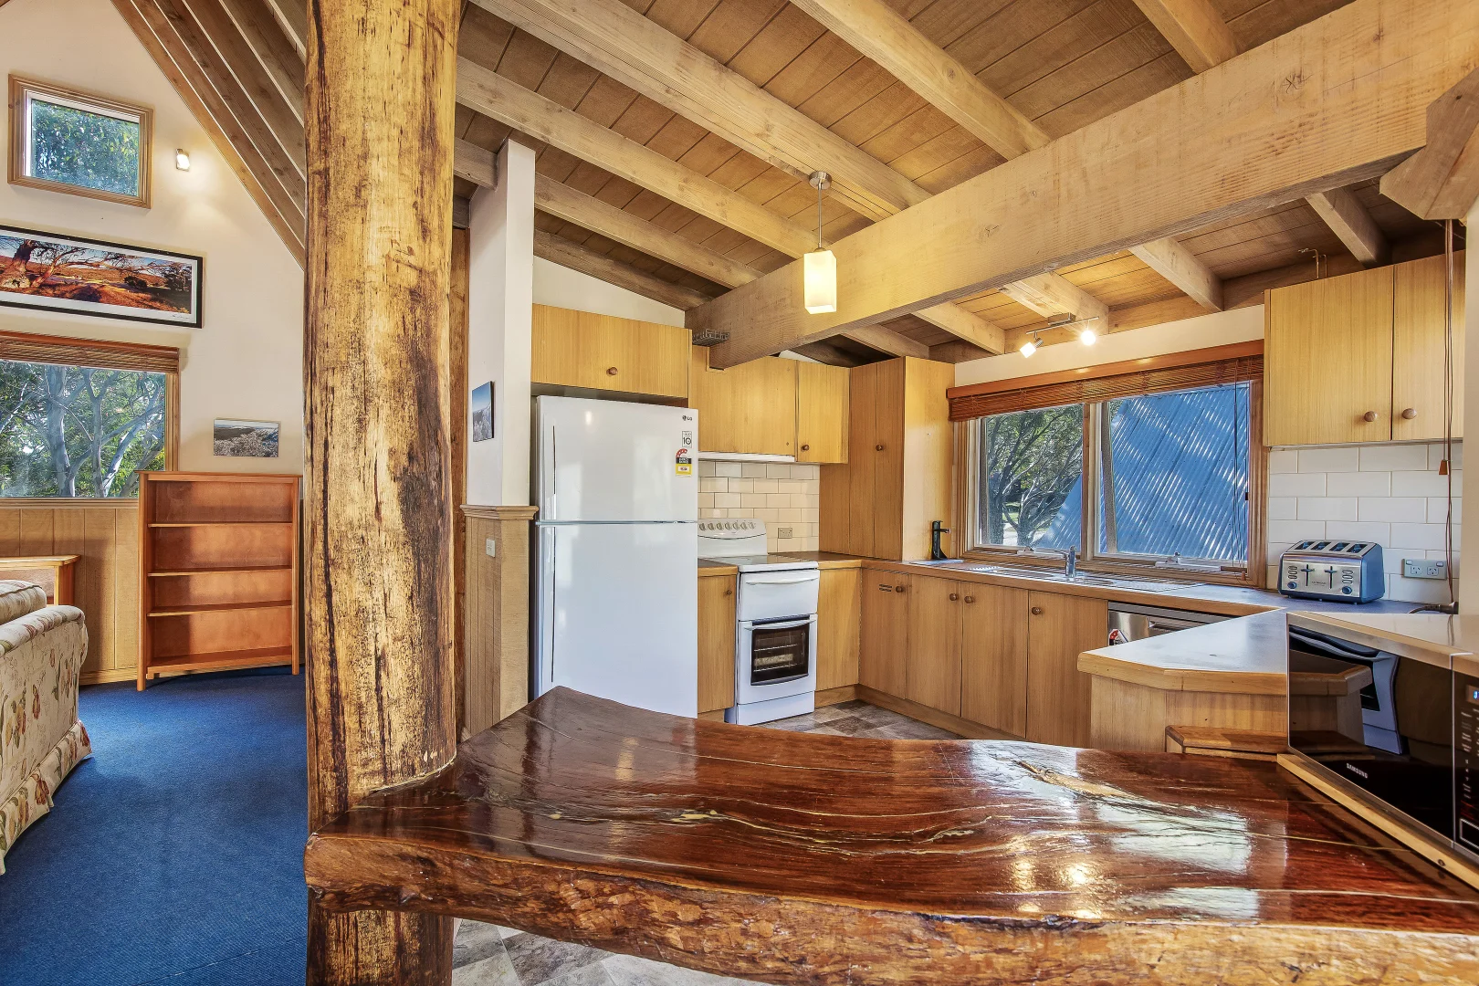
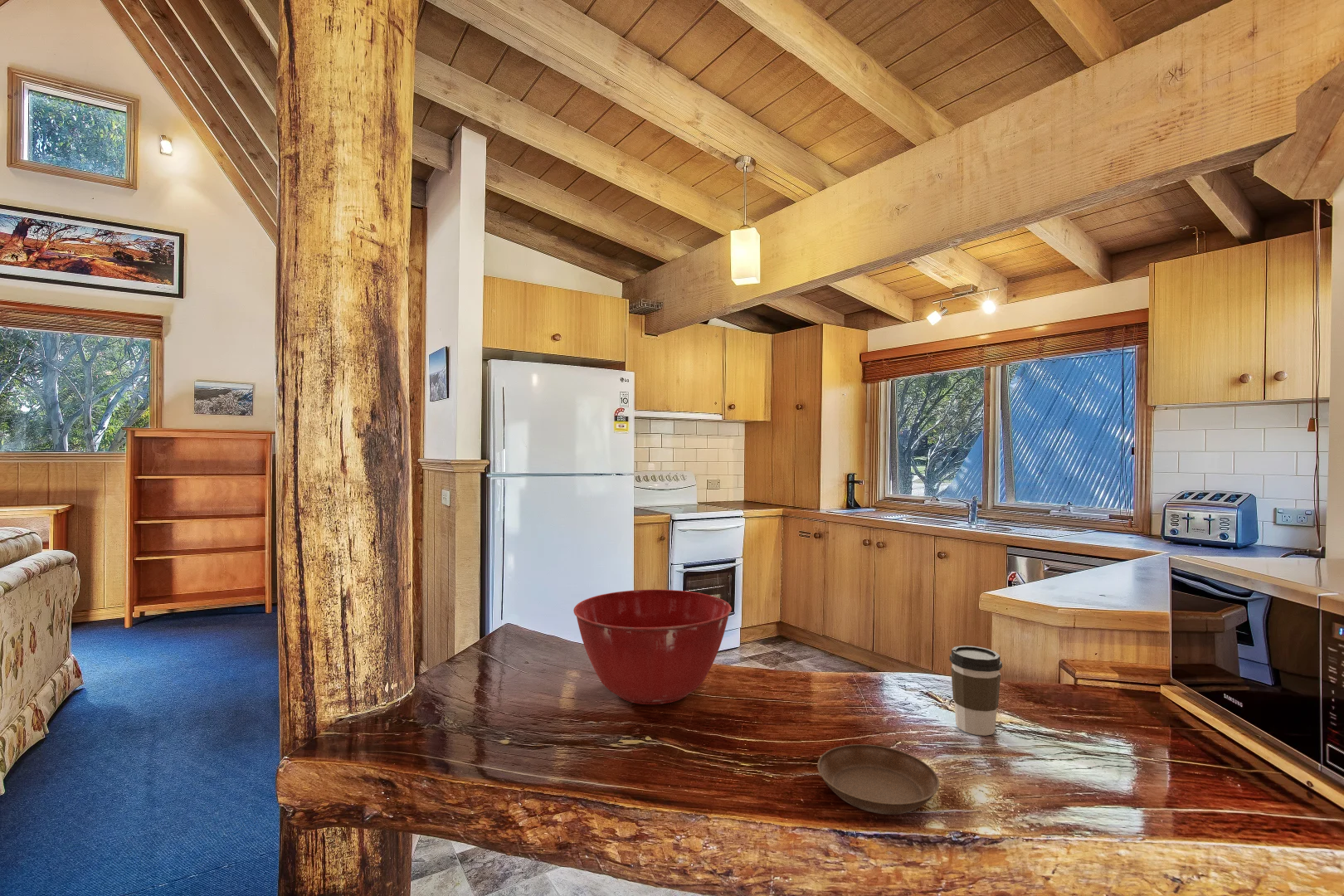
+ mixing bowl [572,589,733,705]
+ saucer [816,743,940,816]
+ coffee cup [948,645,1003,737]
